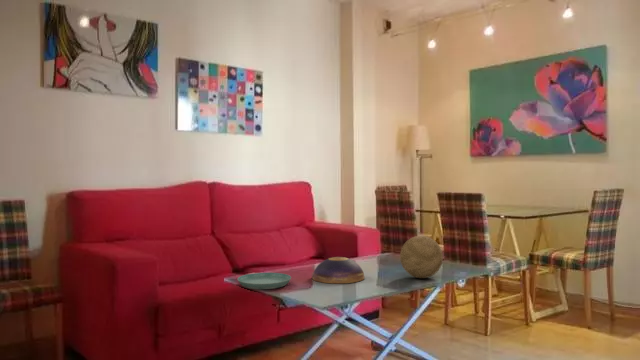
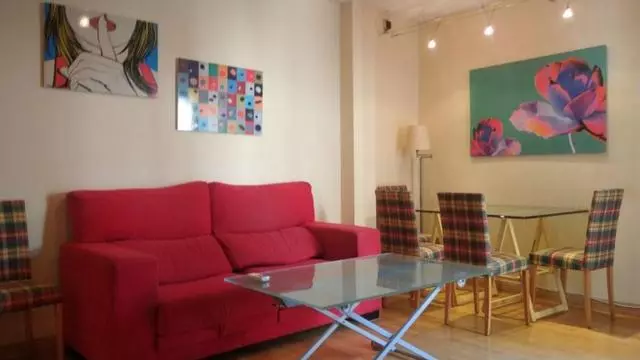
- decorative bowl [311,256,365,284]
- saucer [237,272,292,290]
- decorative ball [399,235,444,279]
